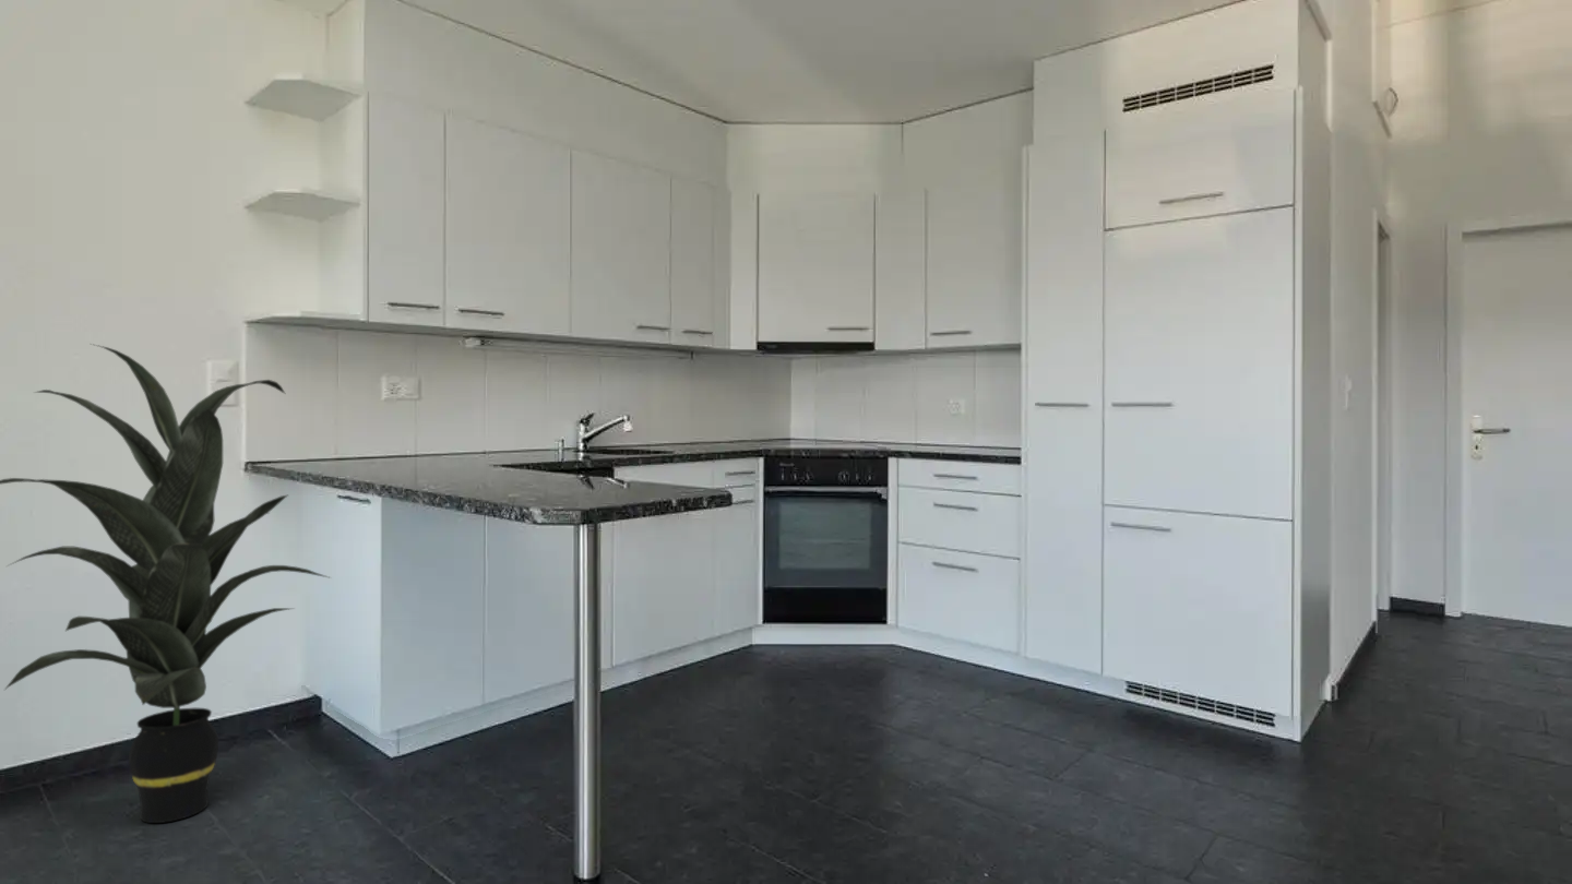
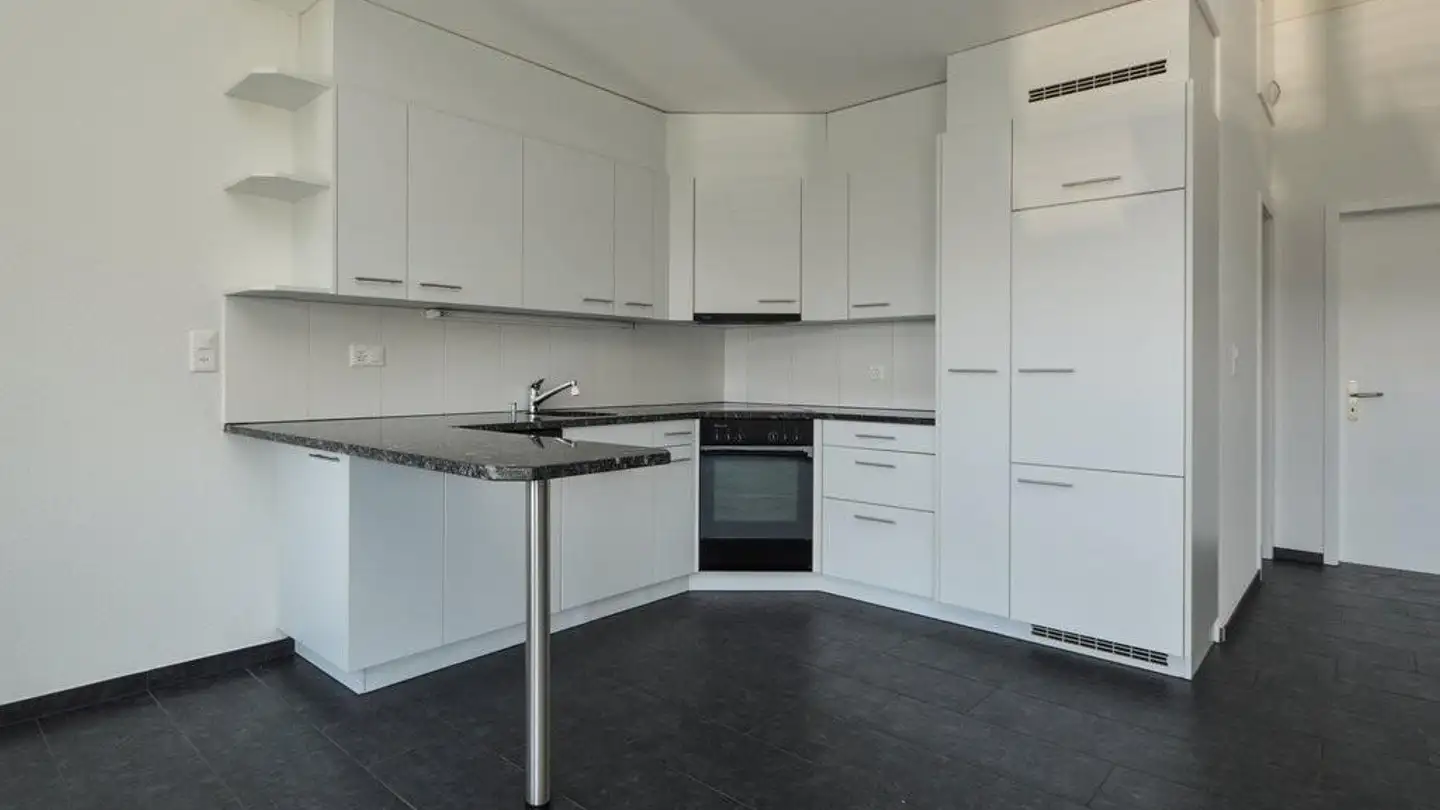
- indoor plant [0,343,333,824]
